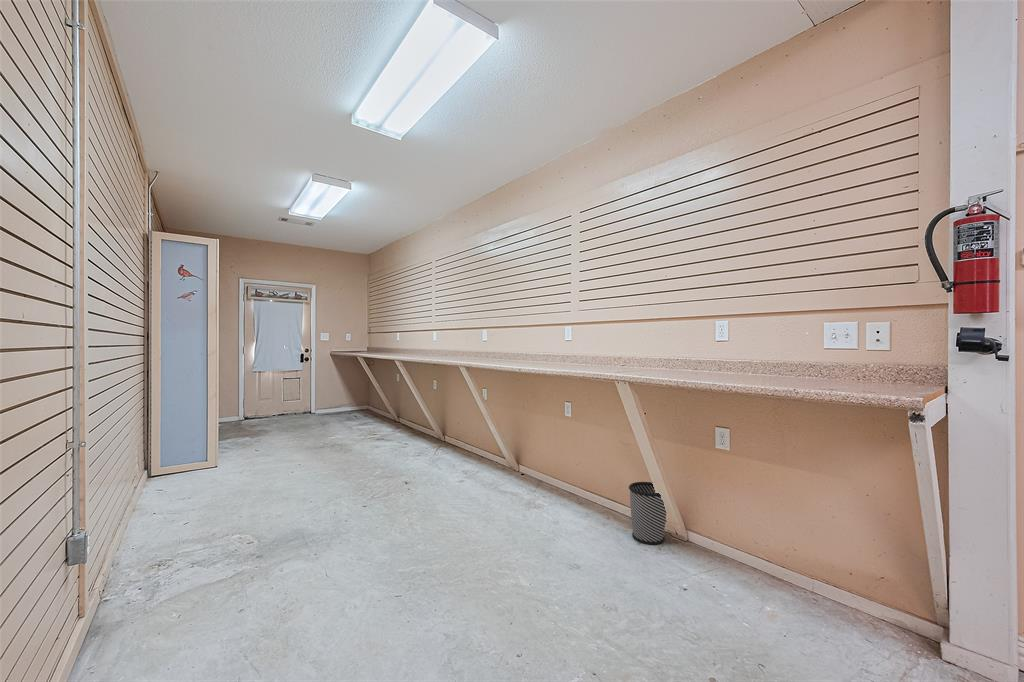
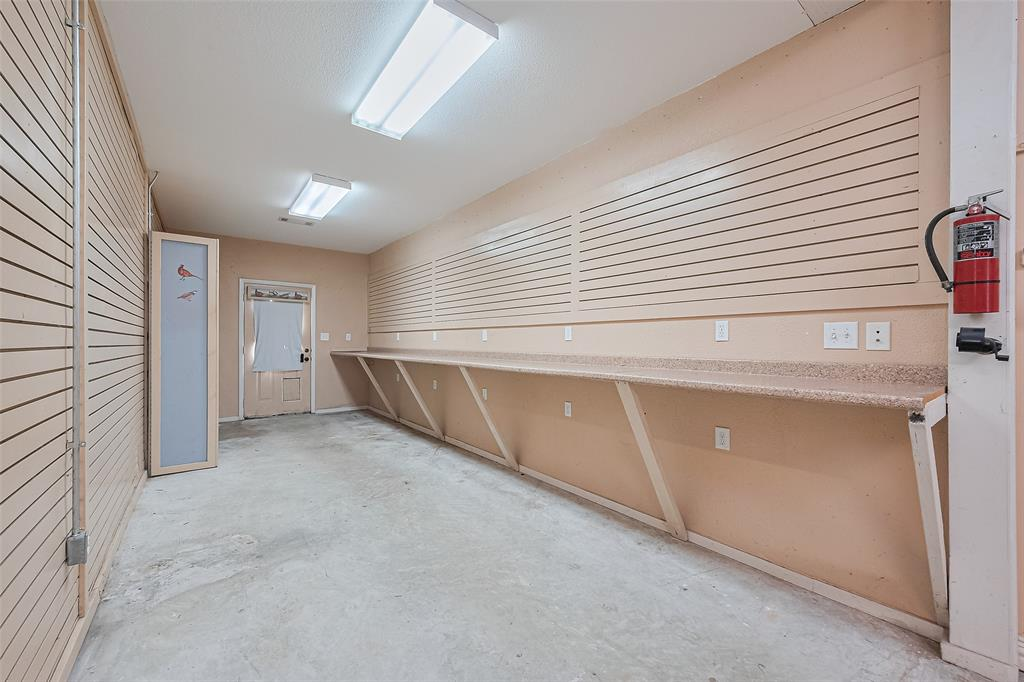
- wastebasket [628,481,667,546]
